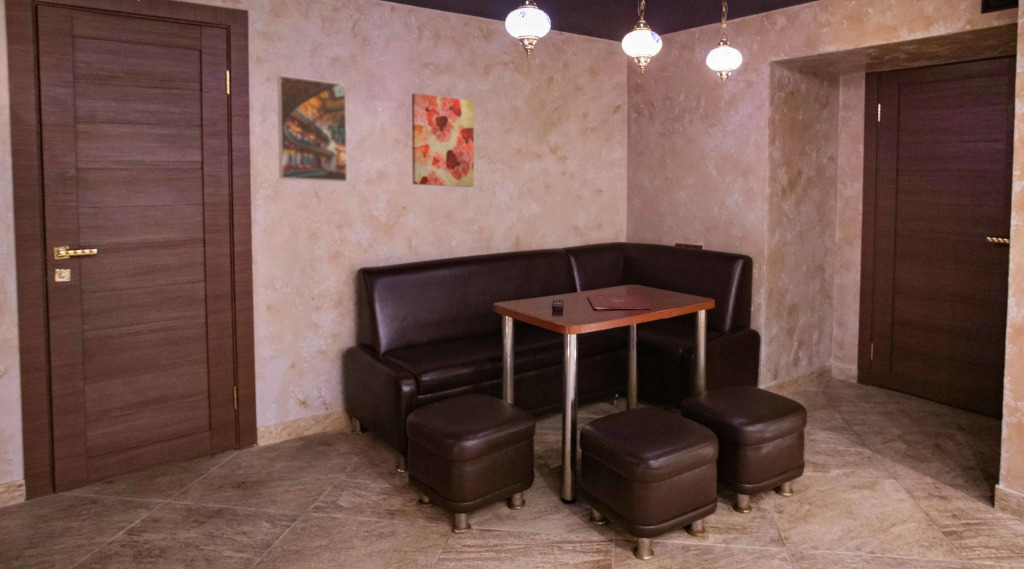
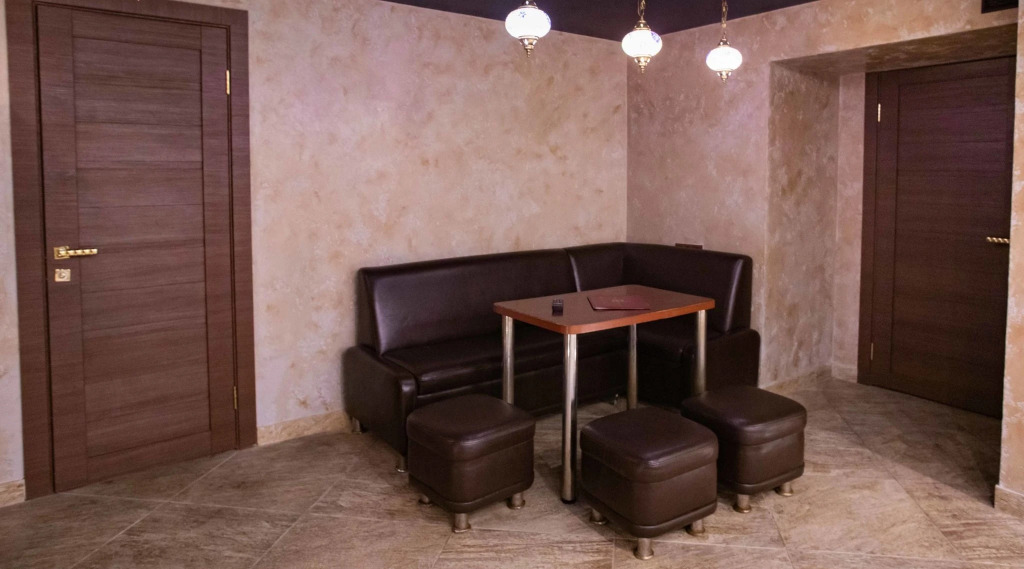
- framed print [276,74,348,183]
- wall art [411,92,475,188]
